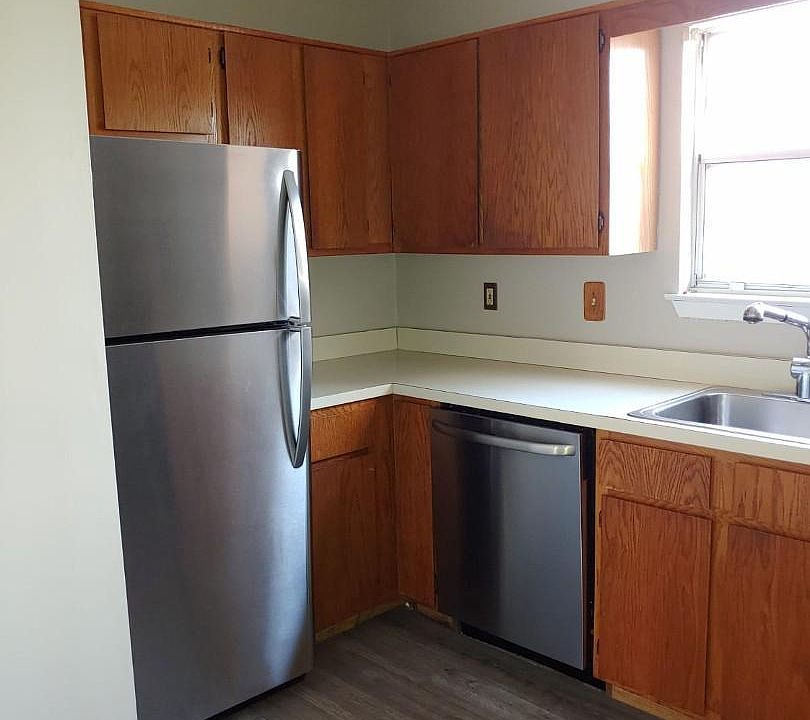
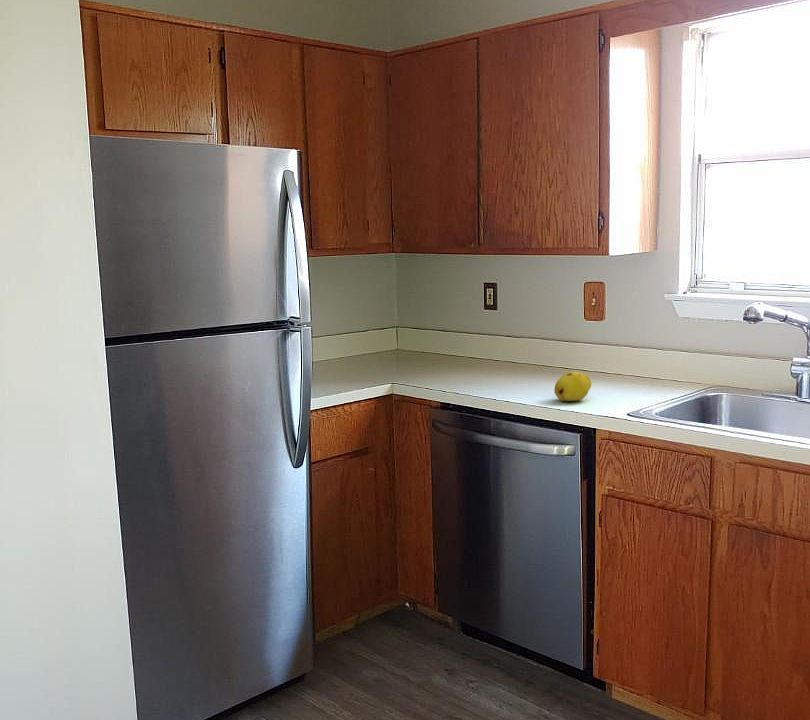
+ fruit [553,371,592,402]
